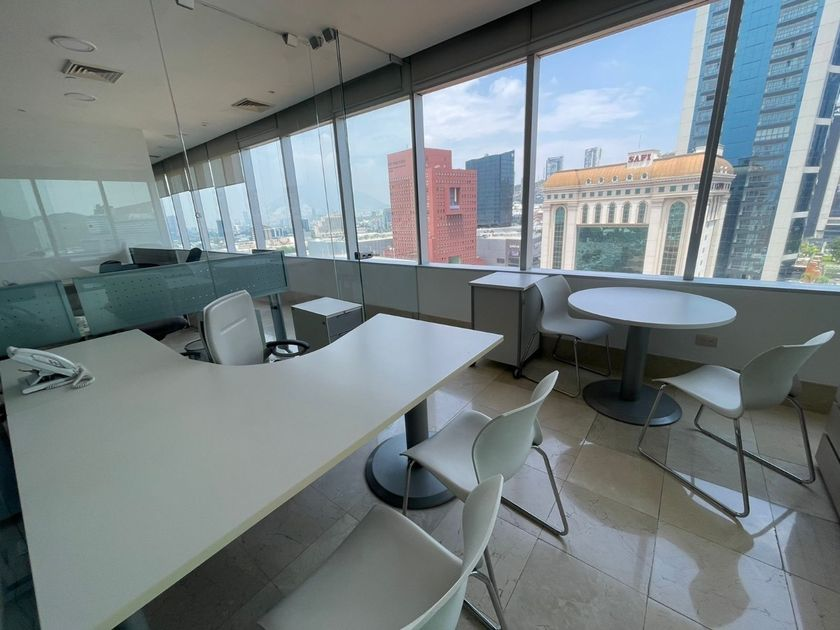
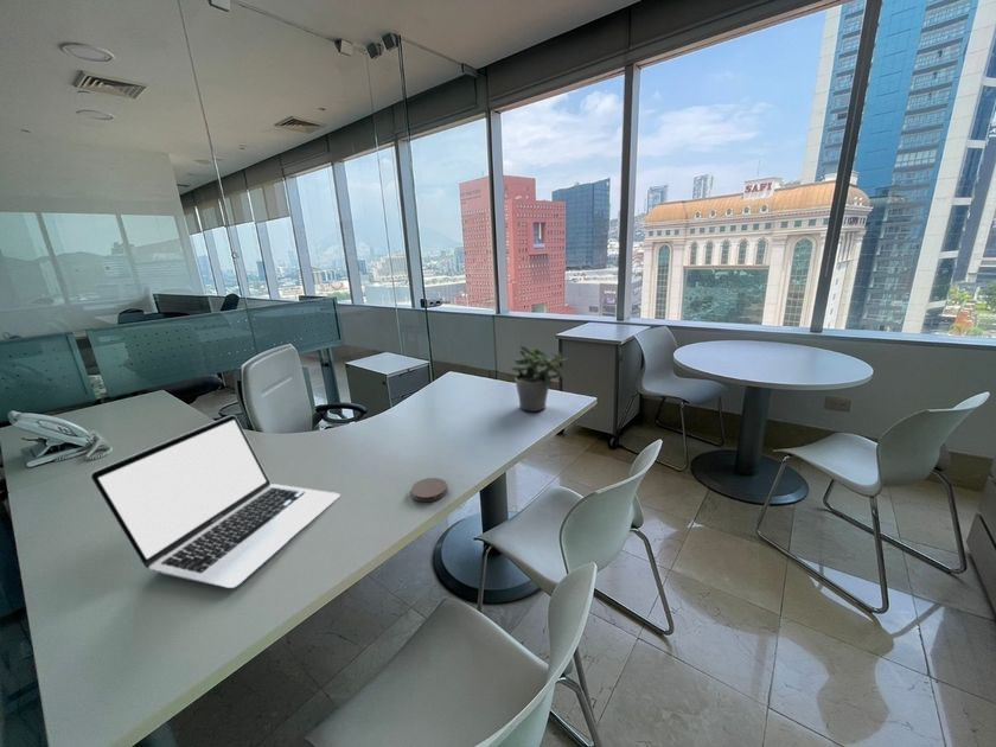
+ potted plant [510,344,569,413]
+ laptop [89,414,341,589]
+ coaster [410,477,448,503]
